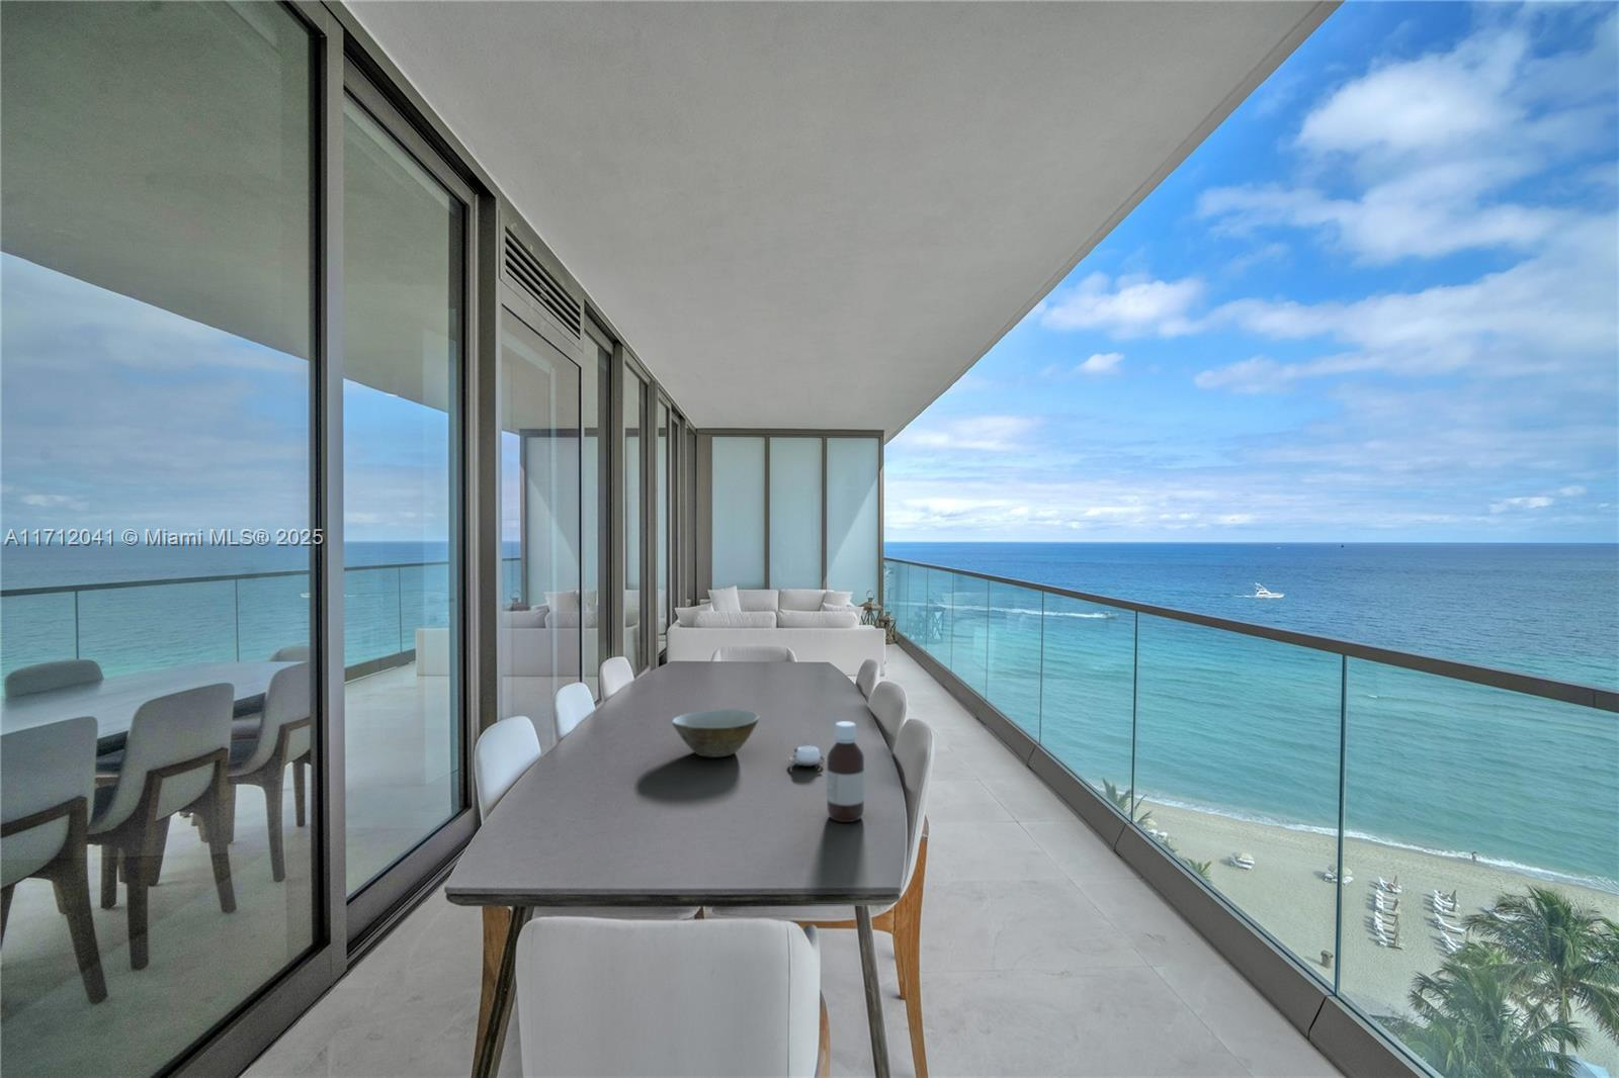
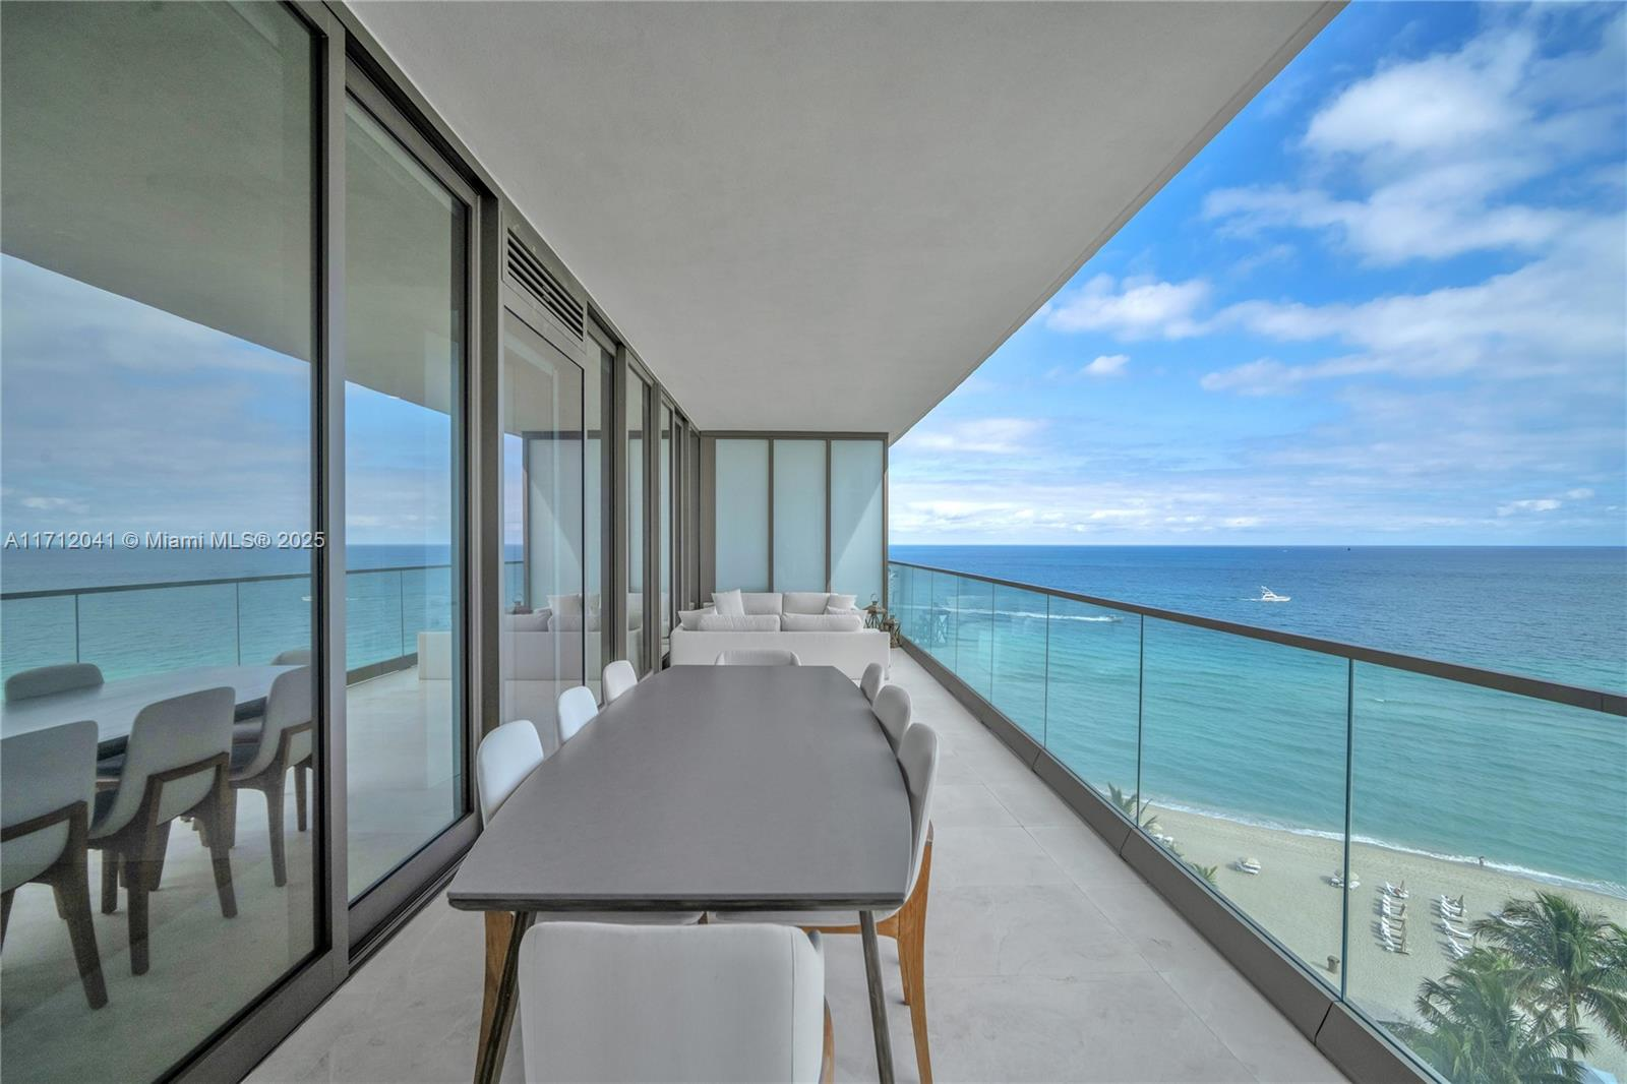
- bowl [670,707,760,758]
- bottle [826,719,867,823]
- cup [788,745,826,768]
